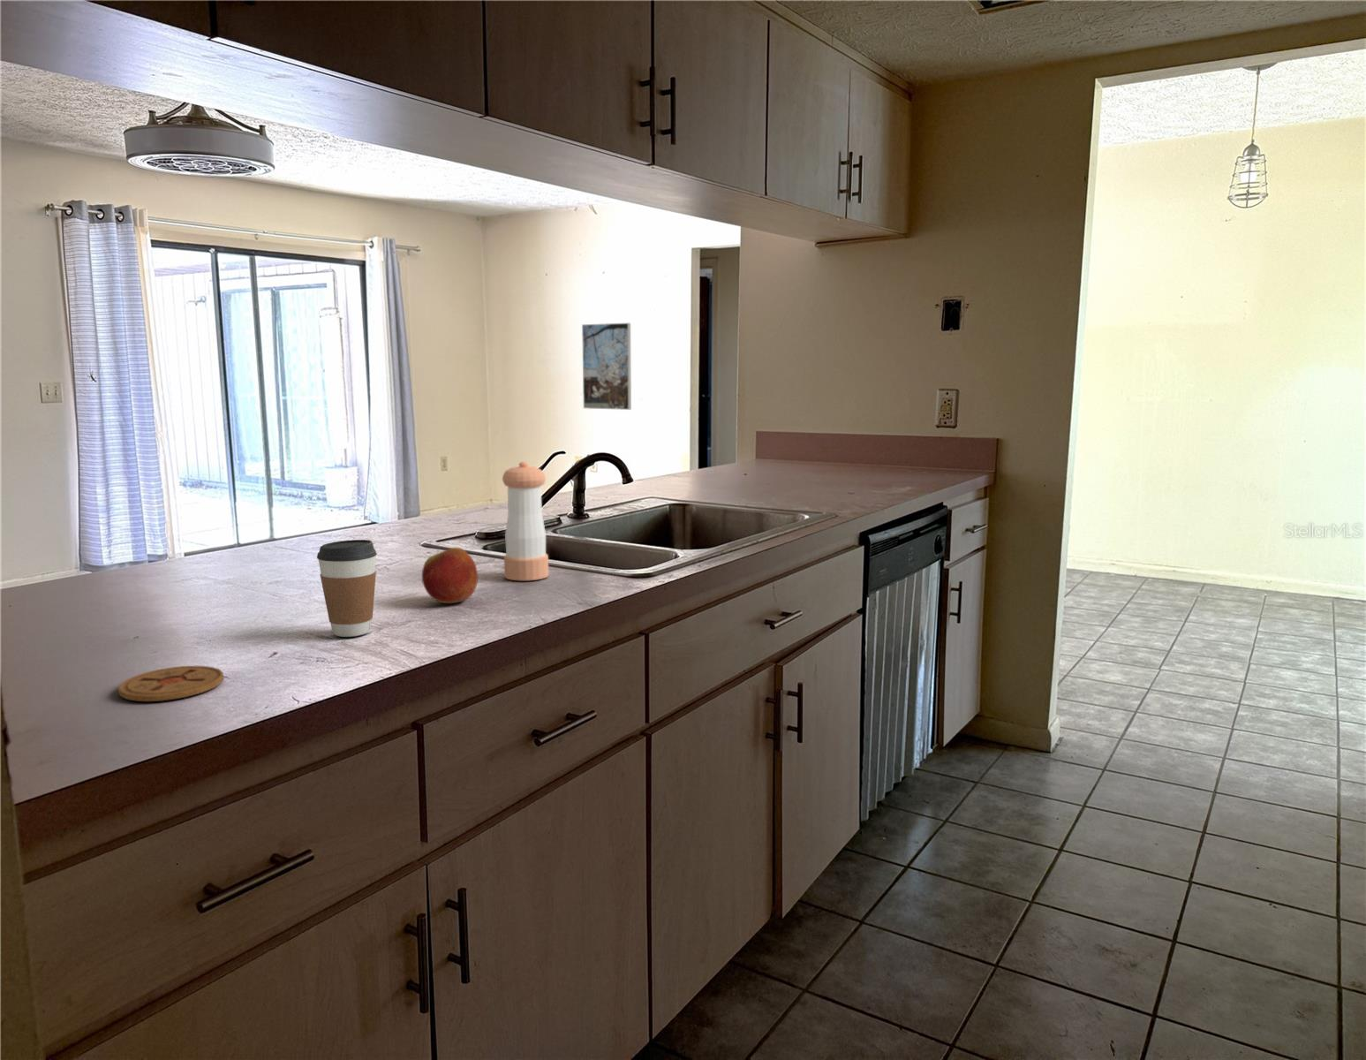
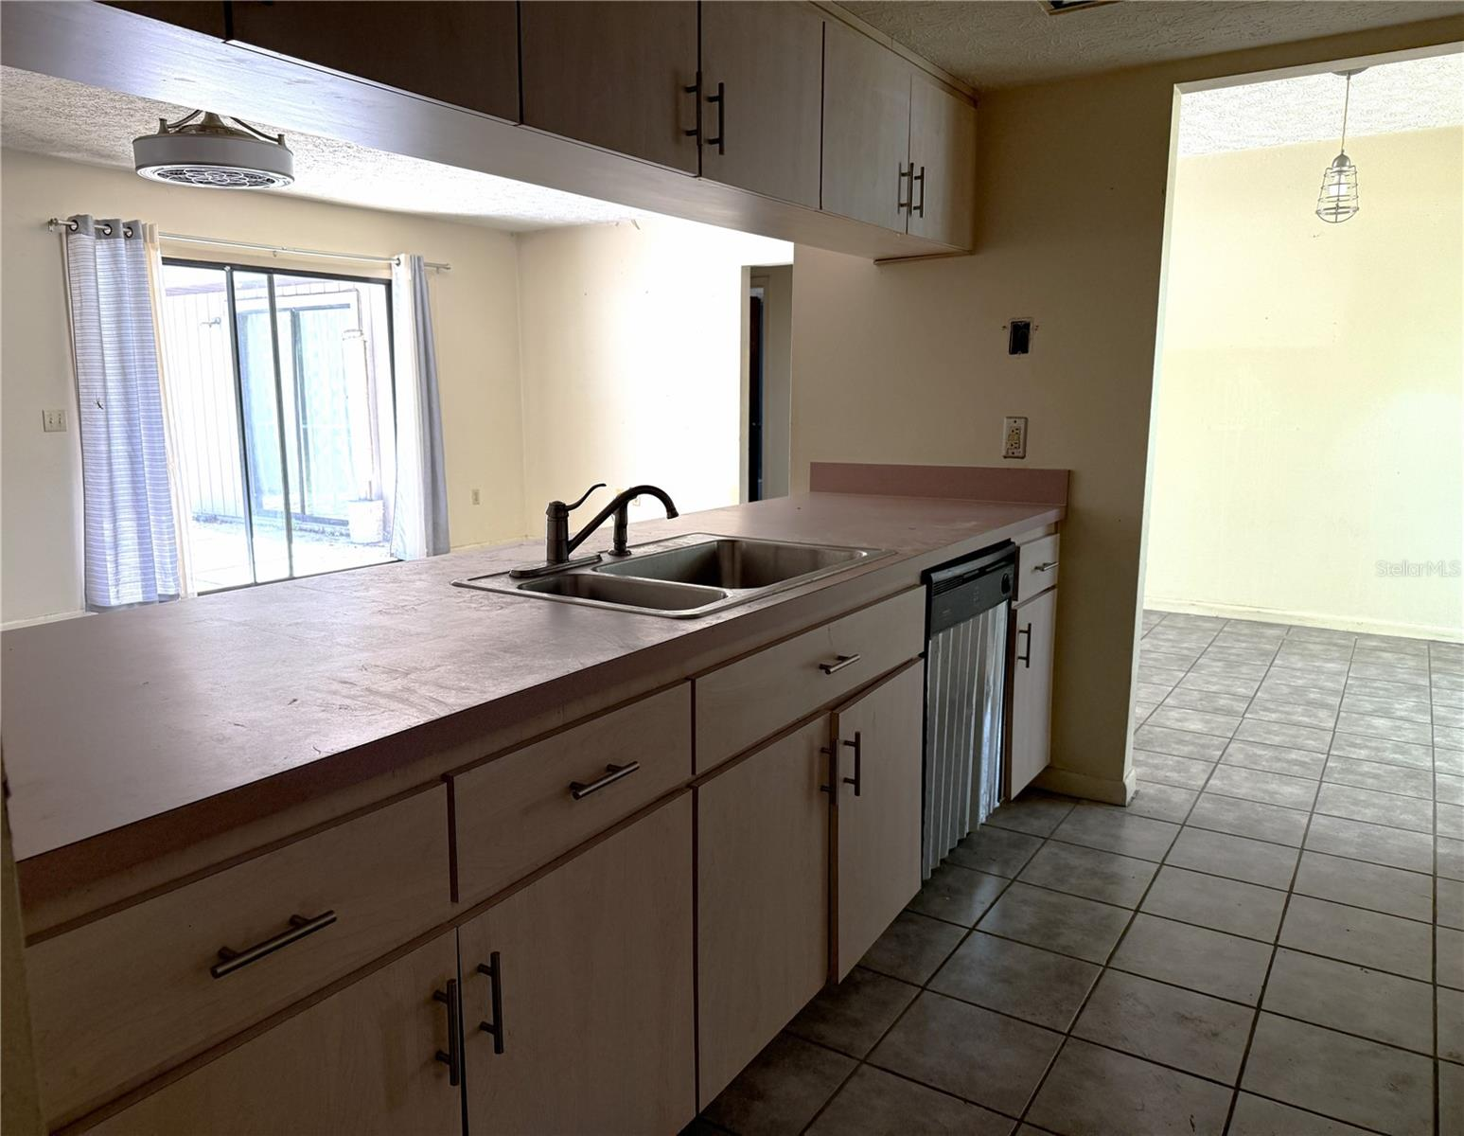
- coffee cup [316,539,378,638]
- coaster [118,665,224,702]
- pepper shaker [501,461,549,581]
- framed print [581,323,632,410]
- apple [421,547,479,604]
